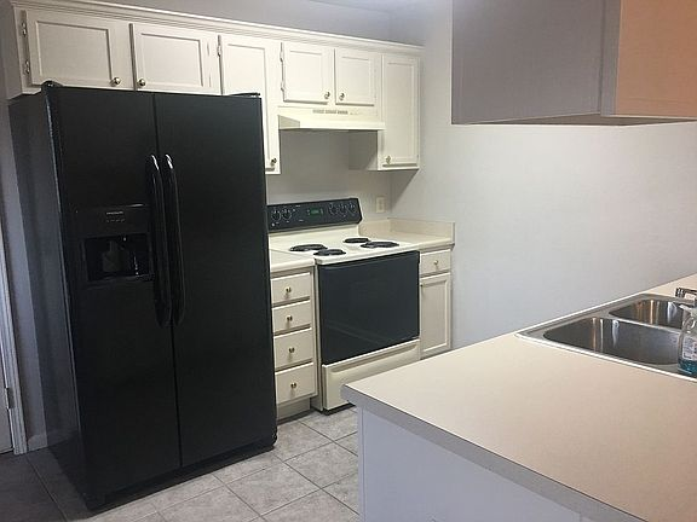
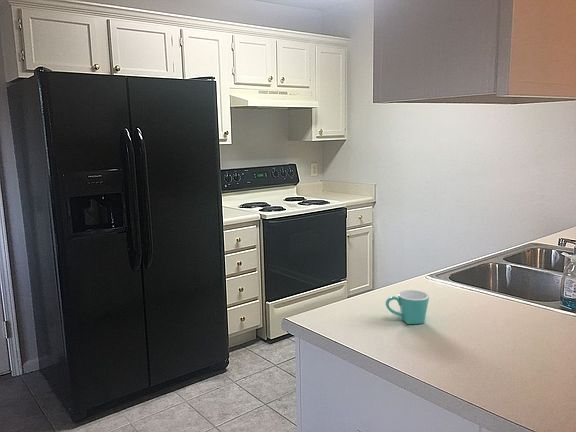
+ mug [385,289,430,325]
